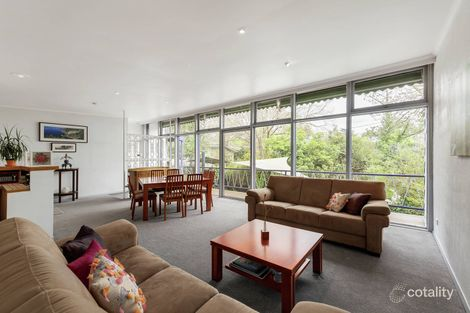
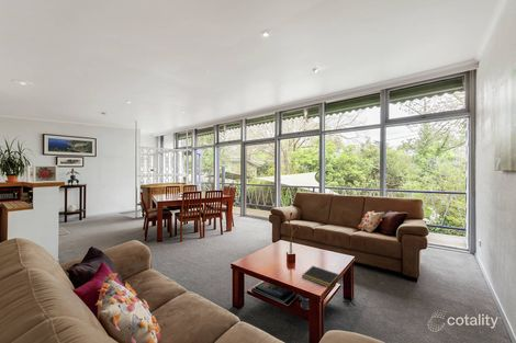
+ notepad [301,265,340,288]
